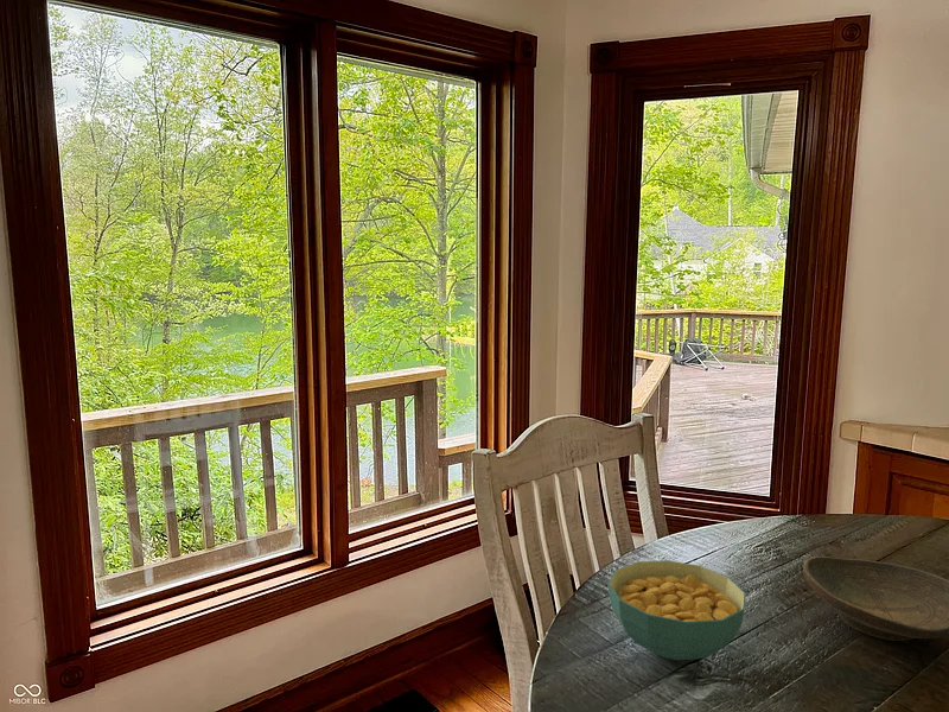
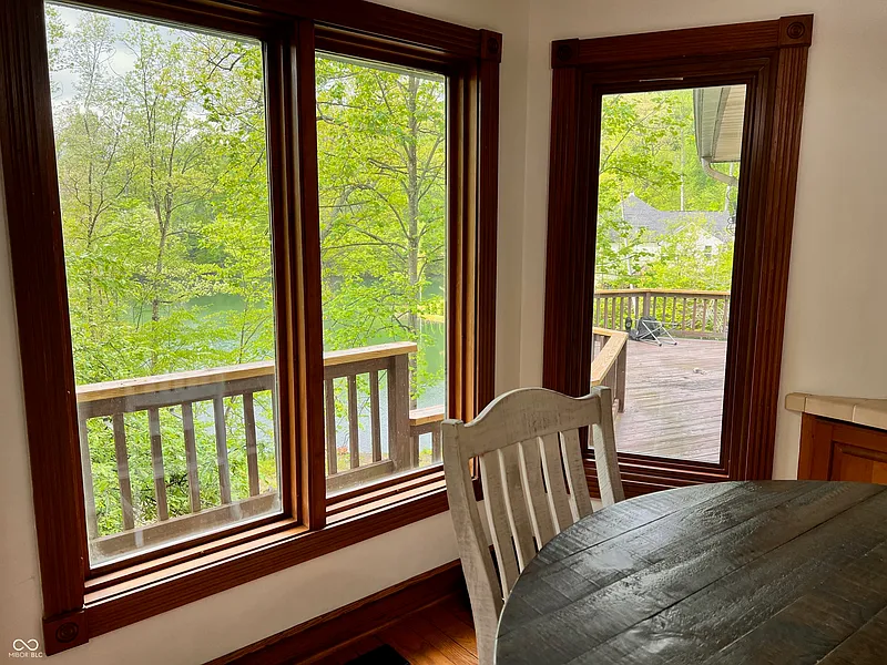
- cereal bowl [607,559,747,661]
- decorative bowl [802,555,949,642]
